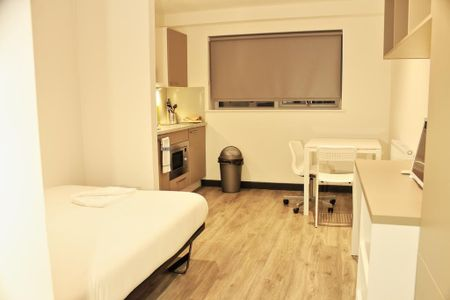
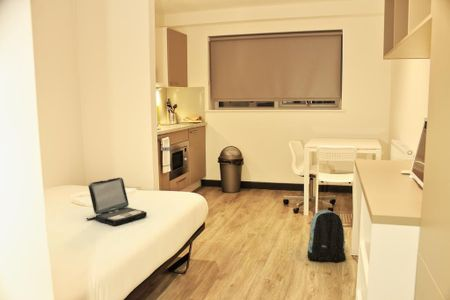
+ backpack [306,209,347,263]
+ laptop [85,176,148,226]
